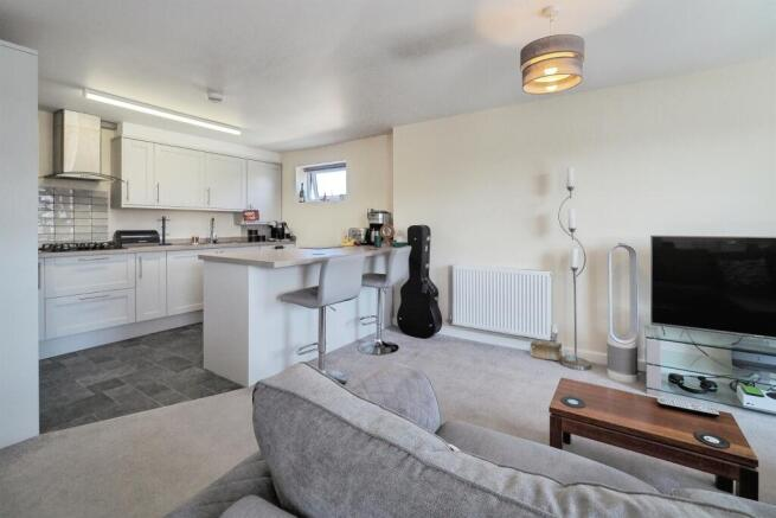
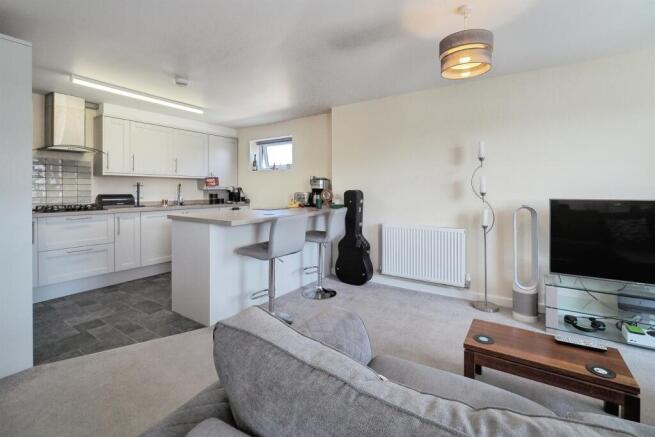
- cardboard box [528,339,582,364]
